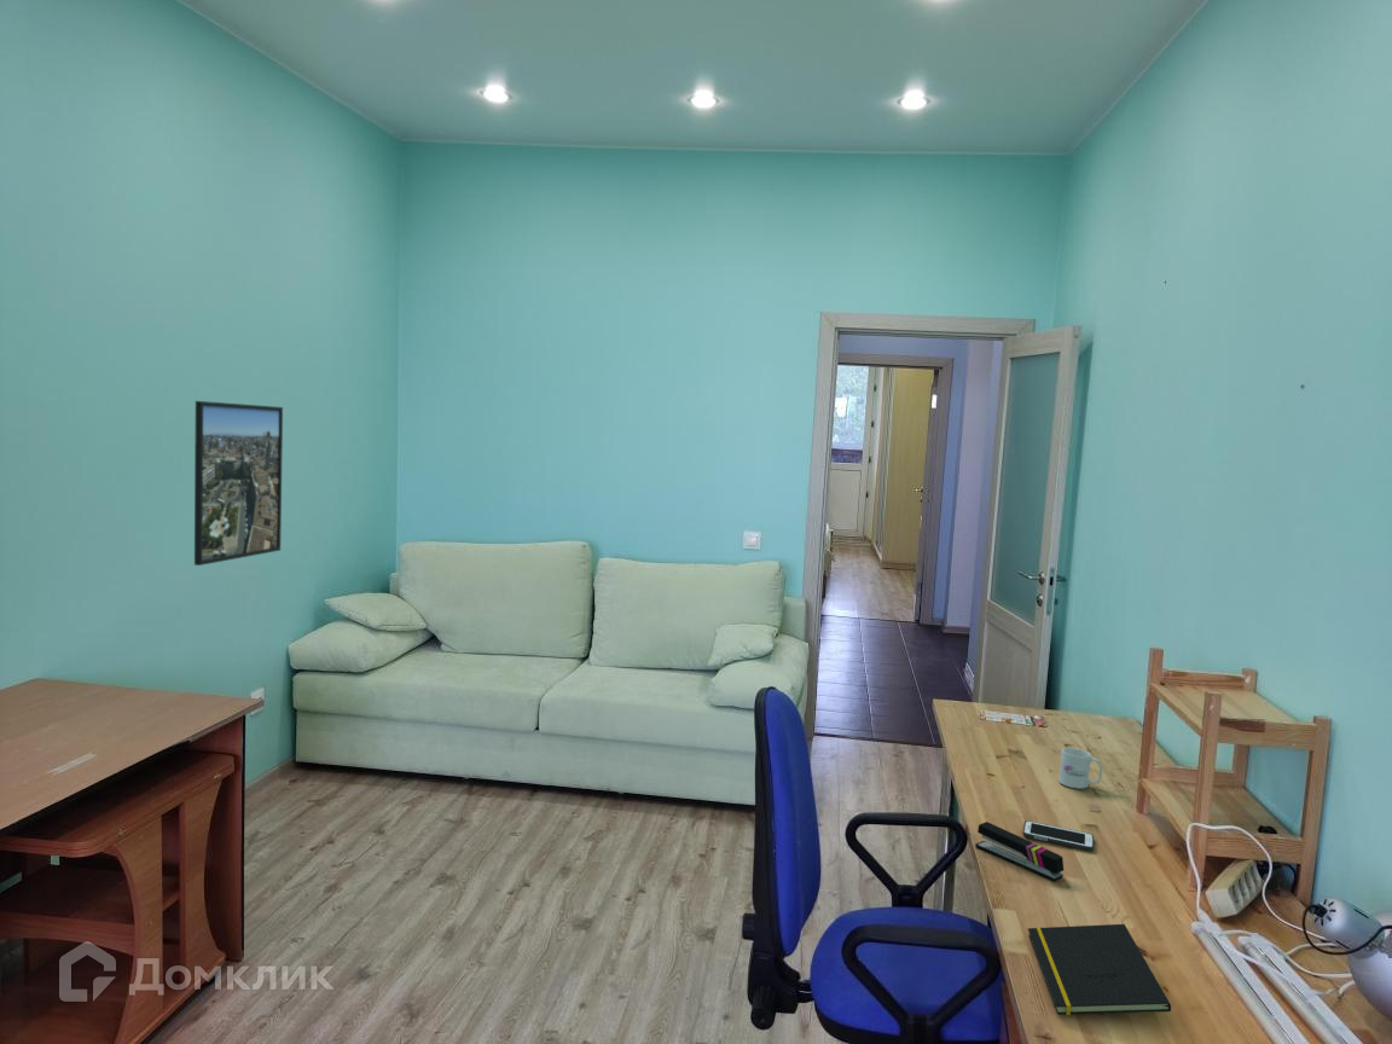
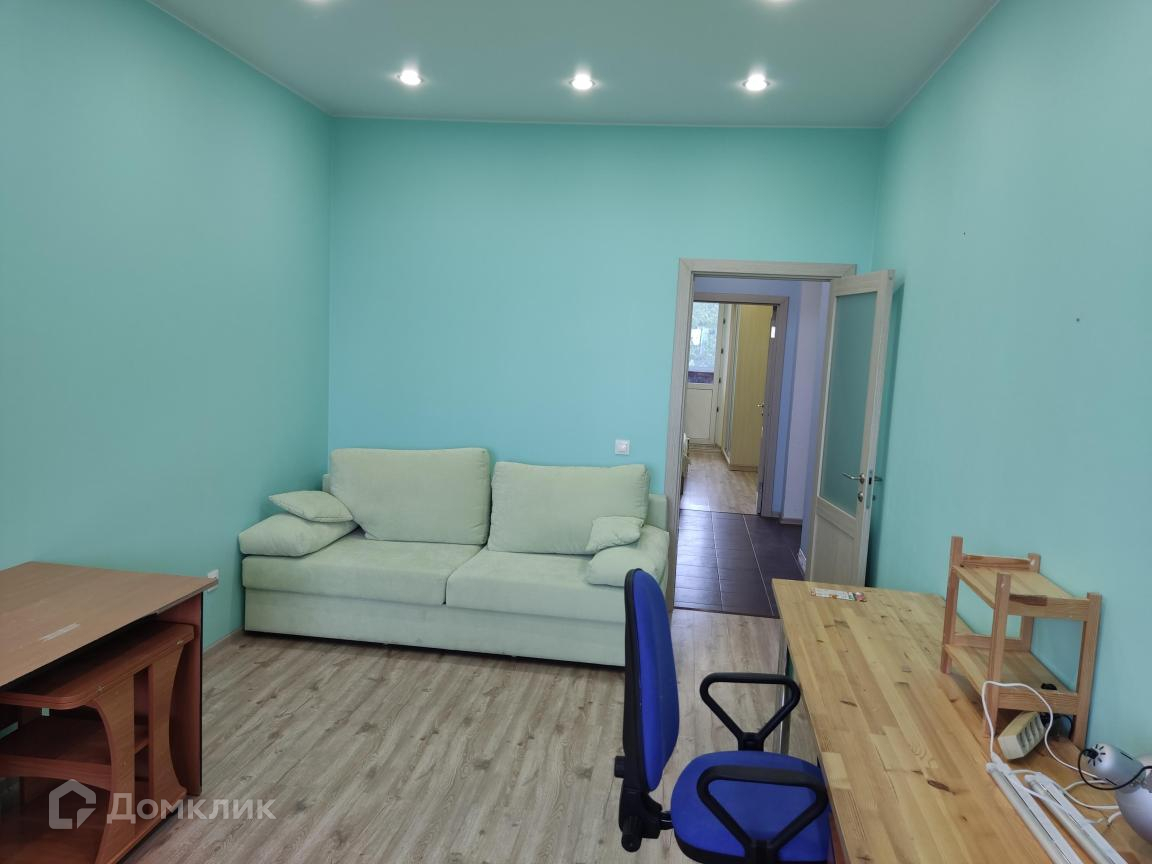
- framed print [193,400,284,567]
- cell phone [1022,819,1095,852]
- stapler [974,820,1065,882]
- notepad [1027,923,1172,1016]
- mug [1057,747,1103,790]
